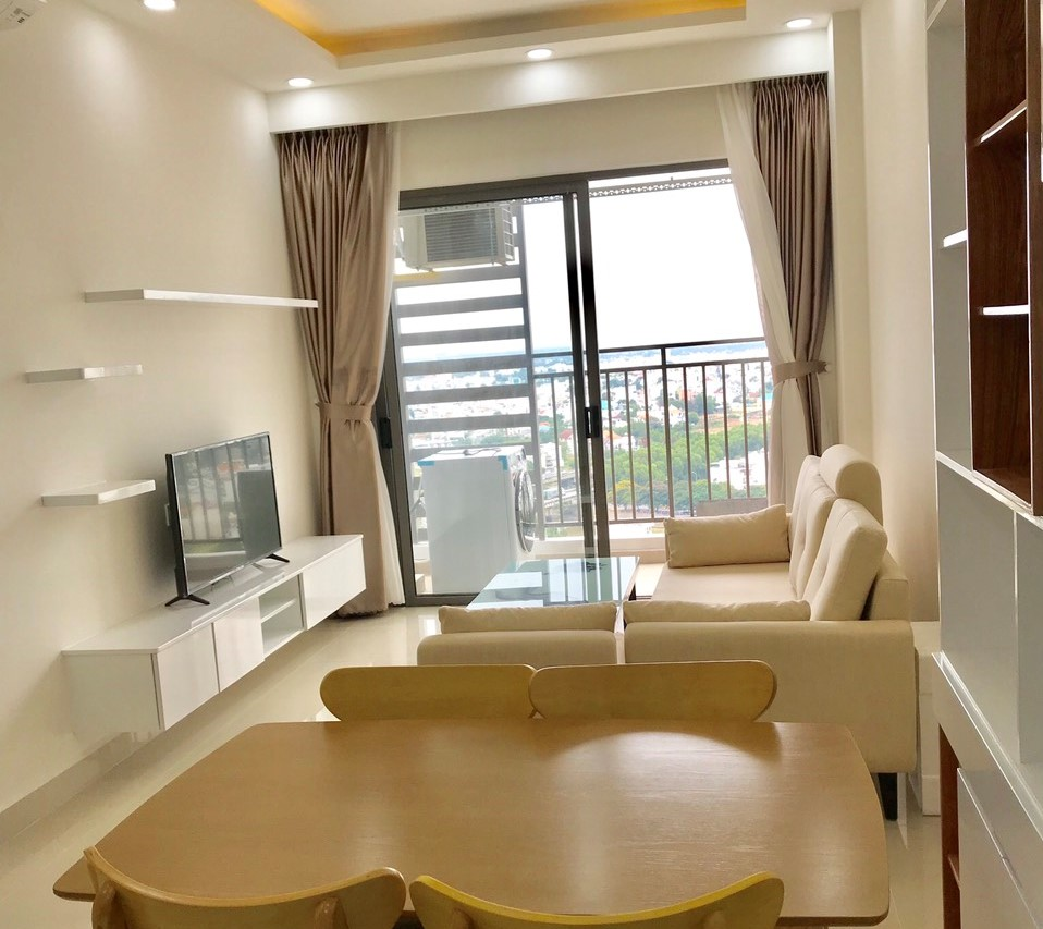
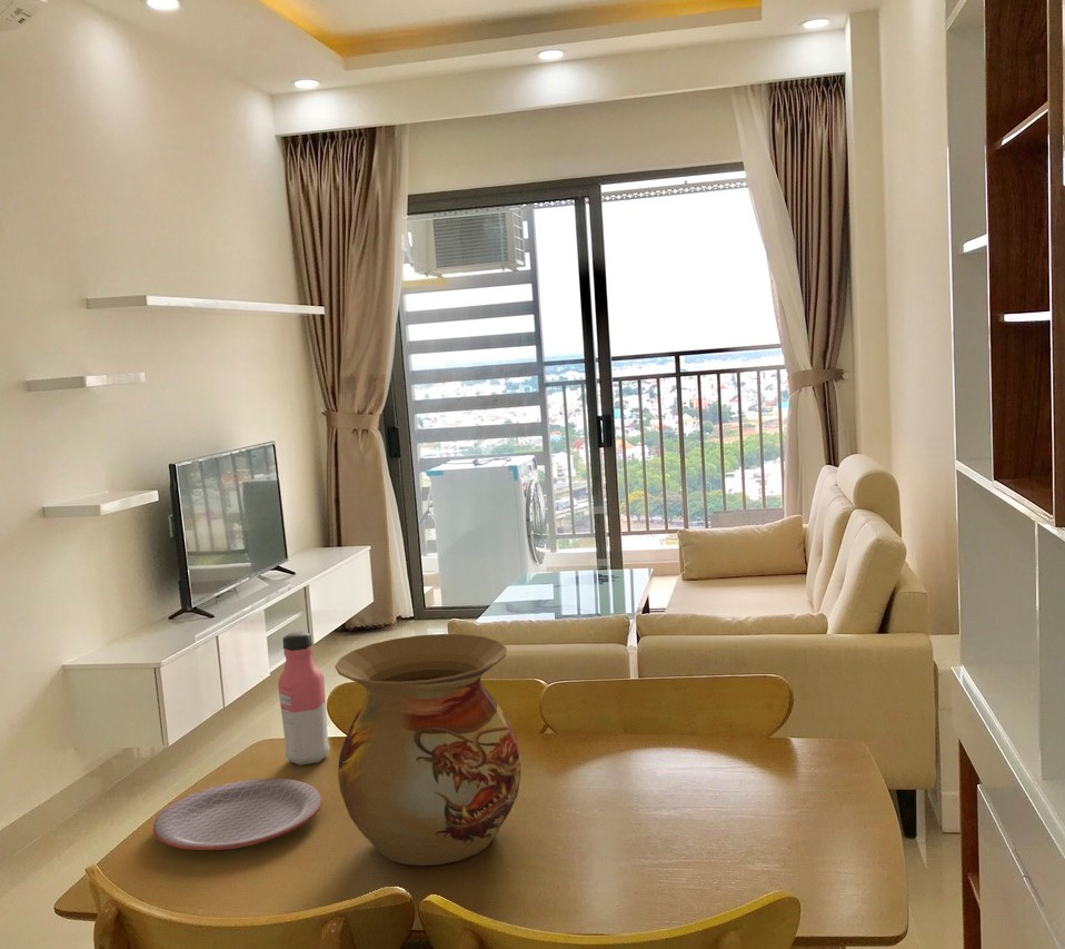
+ water bottle [277,631,331,767]
+ plate [152,778,324,851]
+ vase [334,633,522,867]
